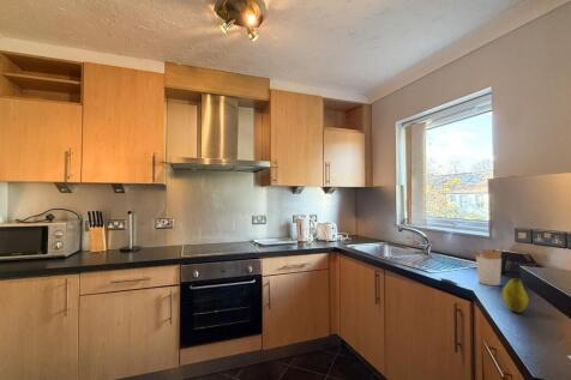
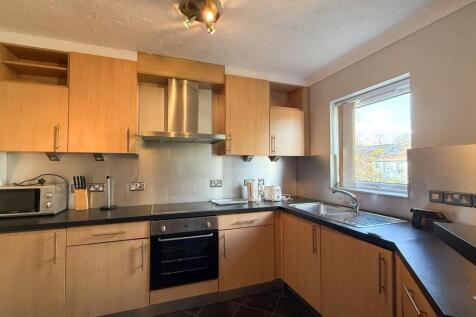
- utensil holder [470,245,504,286]
- fruit [501,277,530,314]
